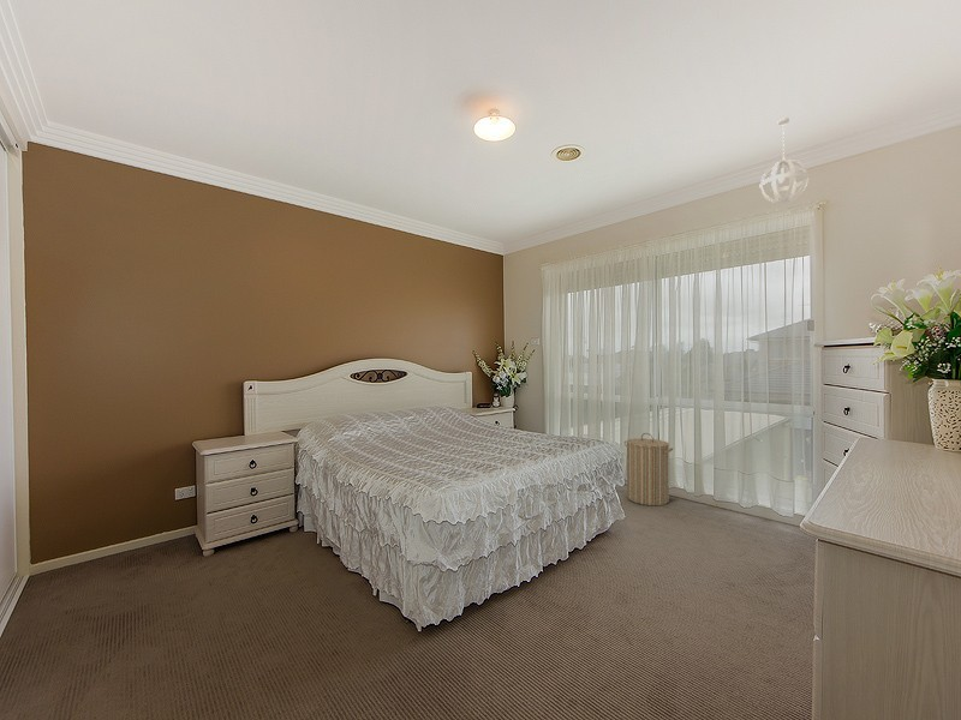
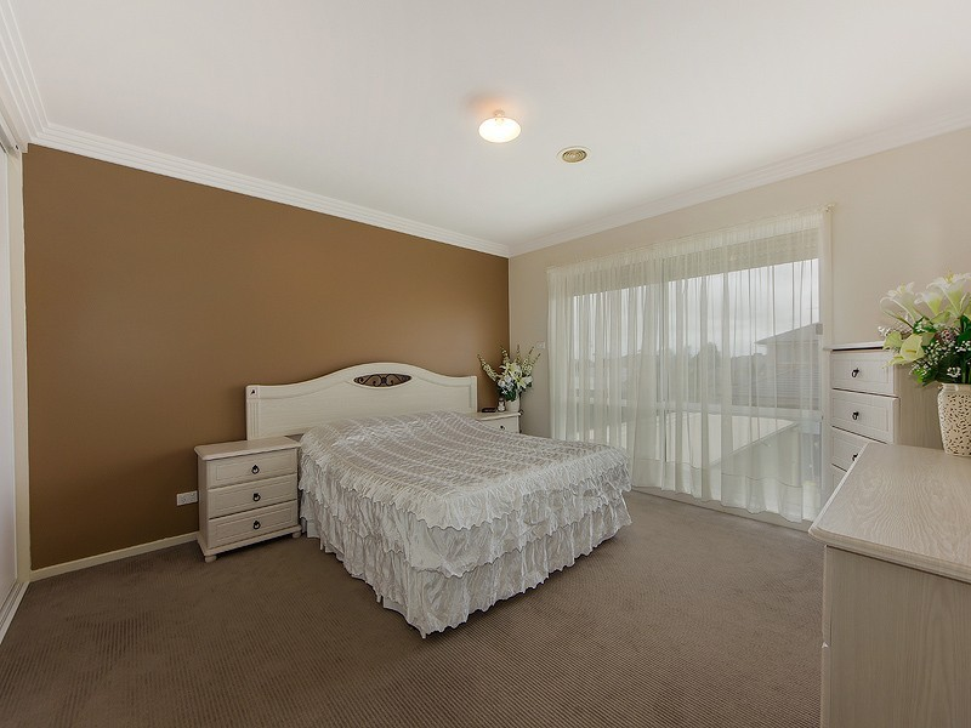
- pendant light [759,116,811,204]
- laundry hamper [623,432,674,506]
